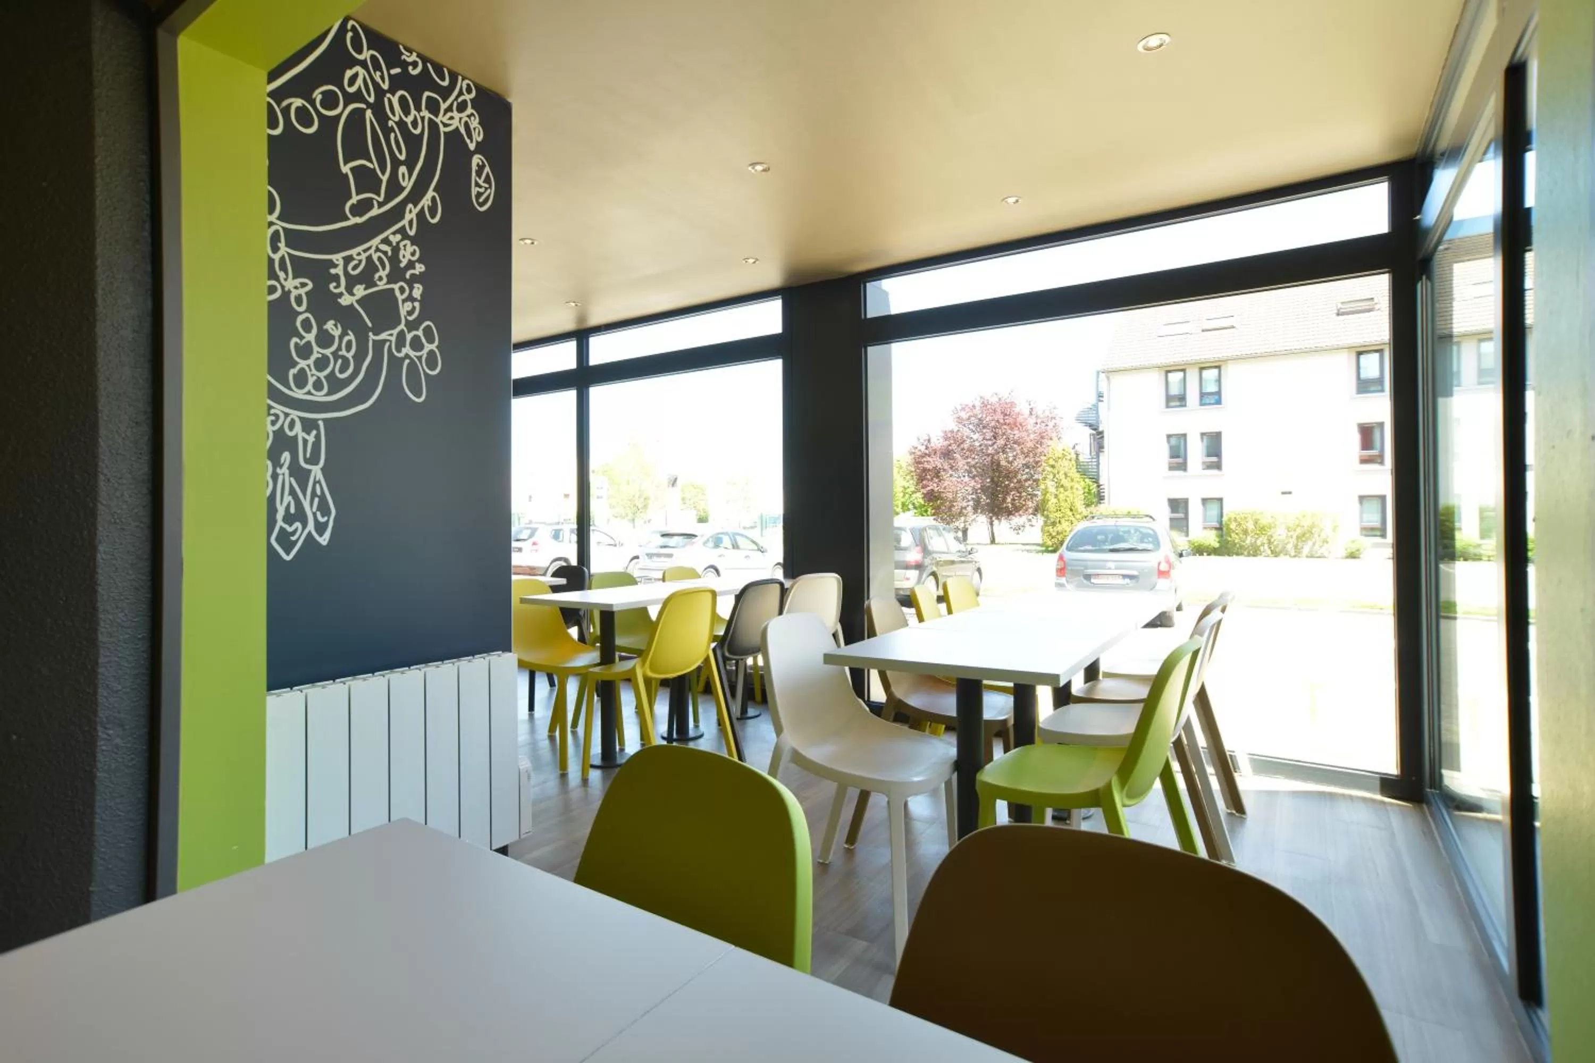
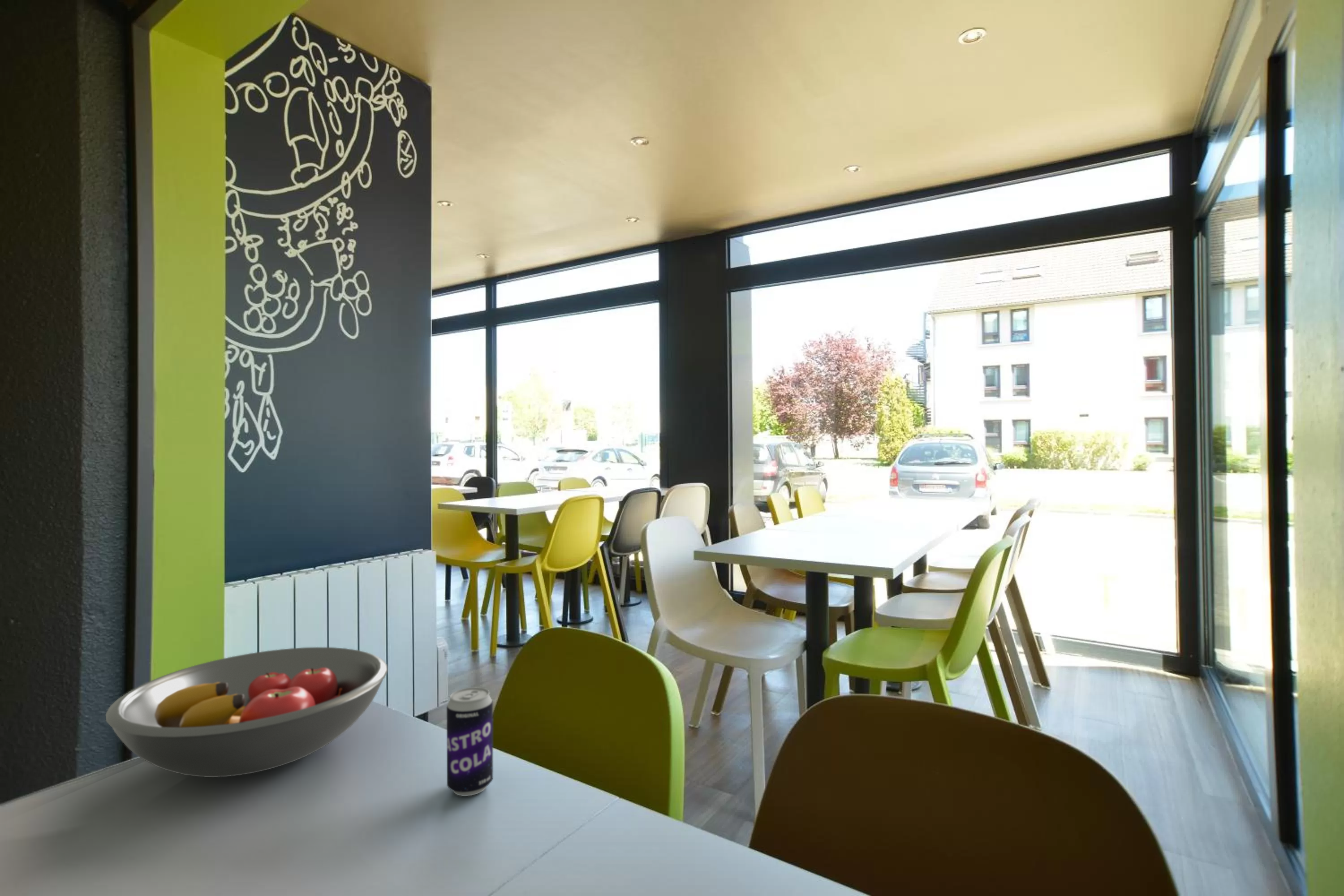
+ fruit bowl [105,646,388,778]
+ beverage can [446,687,493,797]
